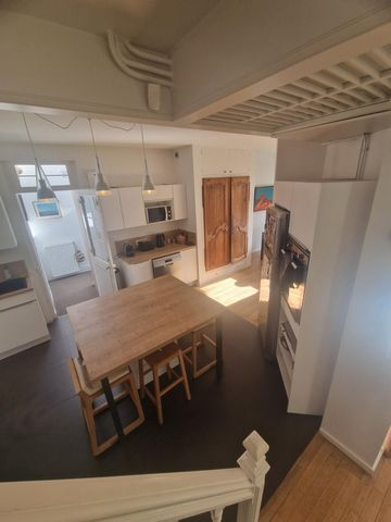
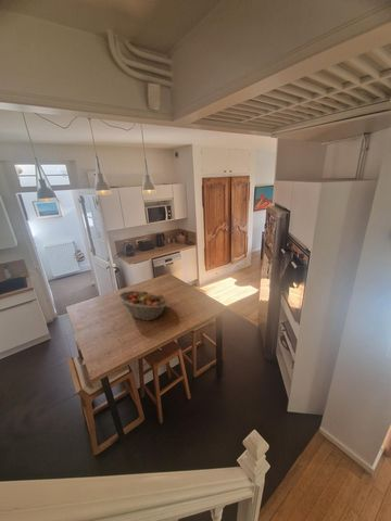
+ fruit basket [117,290,169,321]
